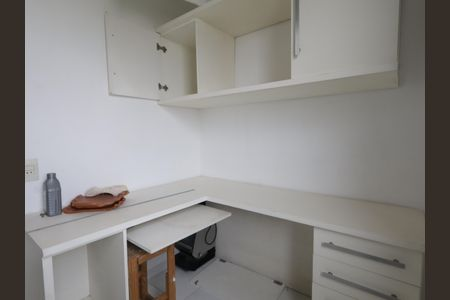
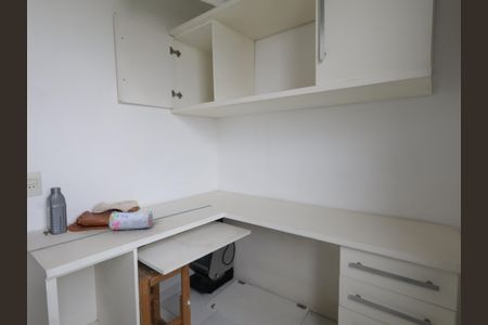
+ pencil case [107,210,154,231]
